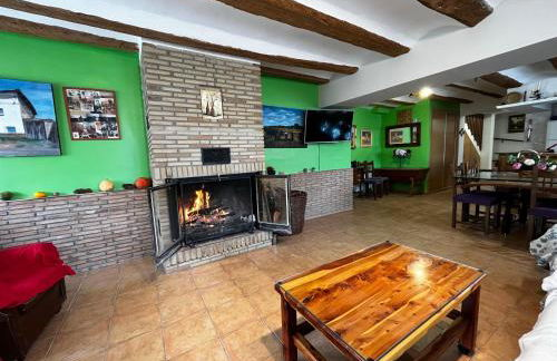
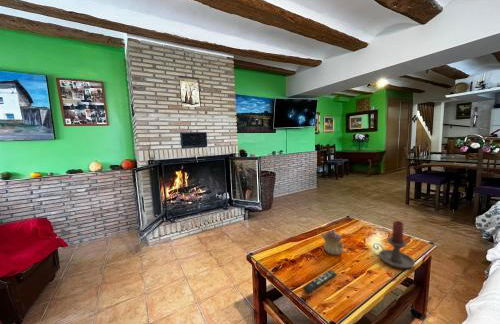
+ candle holder [372,220,416,270]
+ remote control [302,269,338,295]
+ teapot [321,229,350,256]
